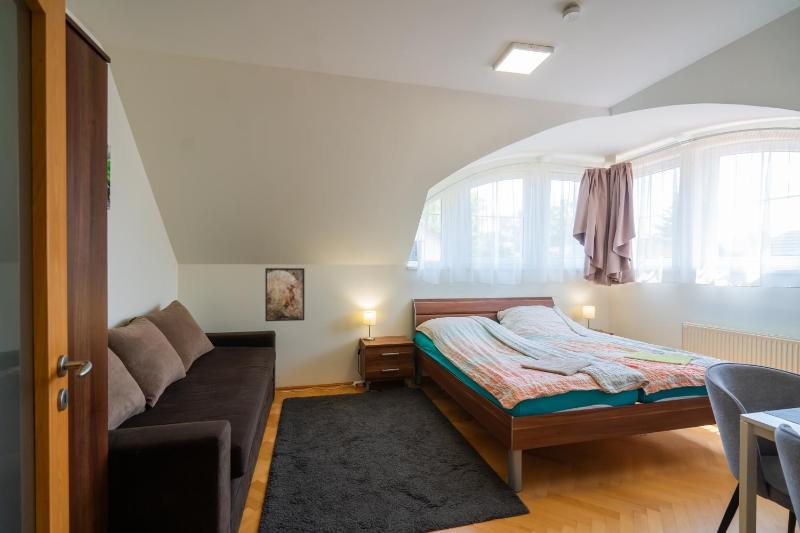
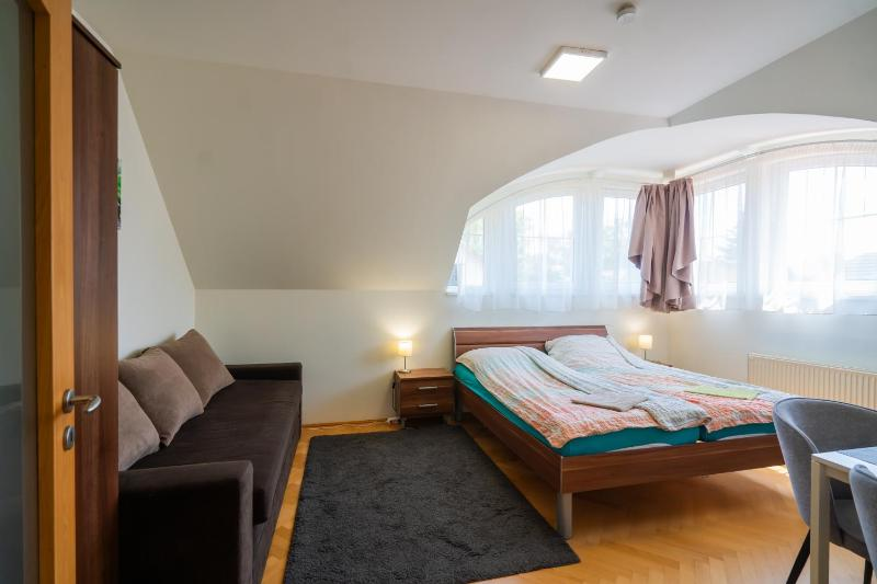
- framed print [264,267,306,322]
